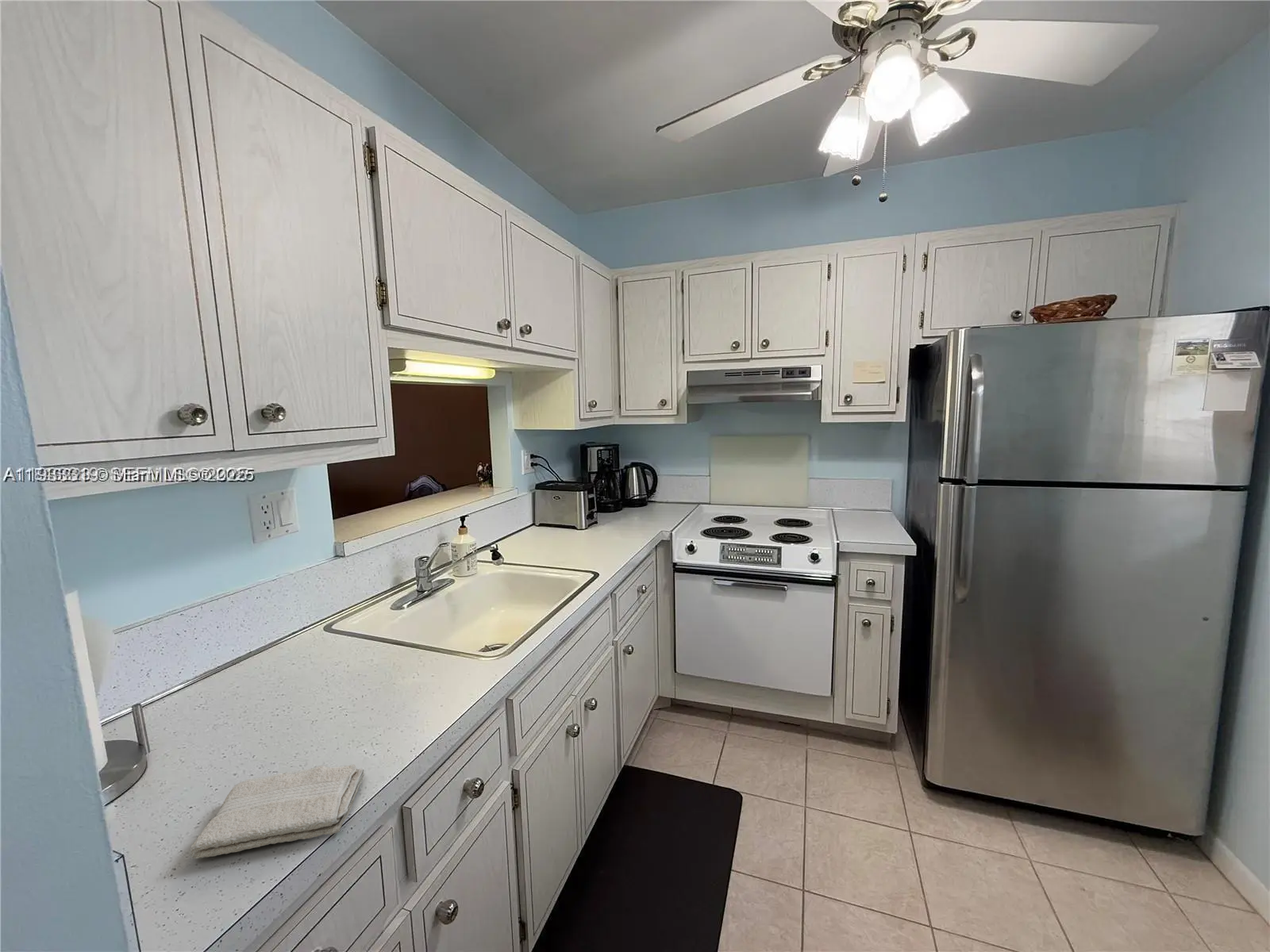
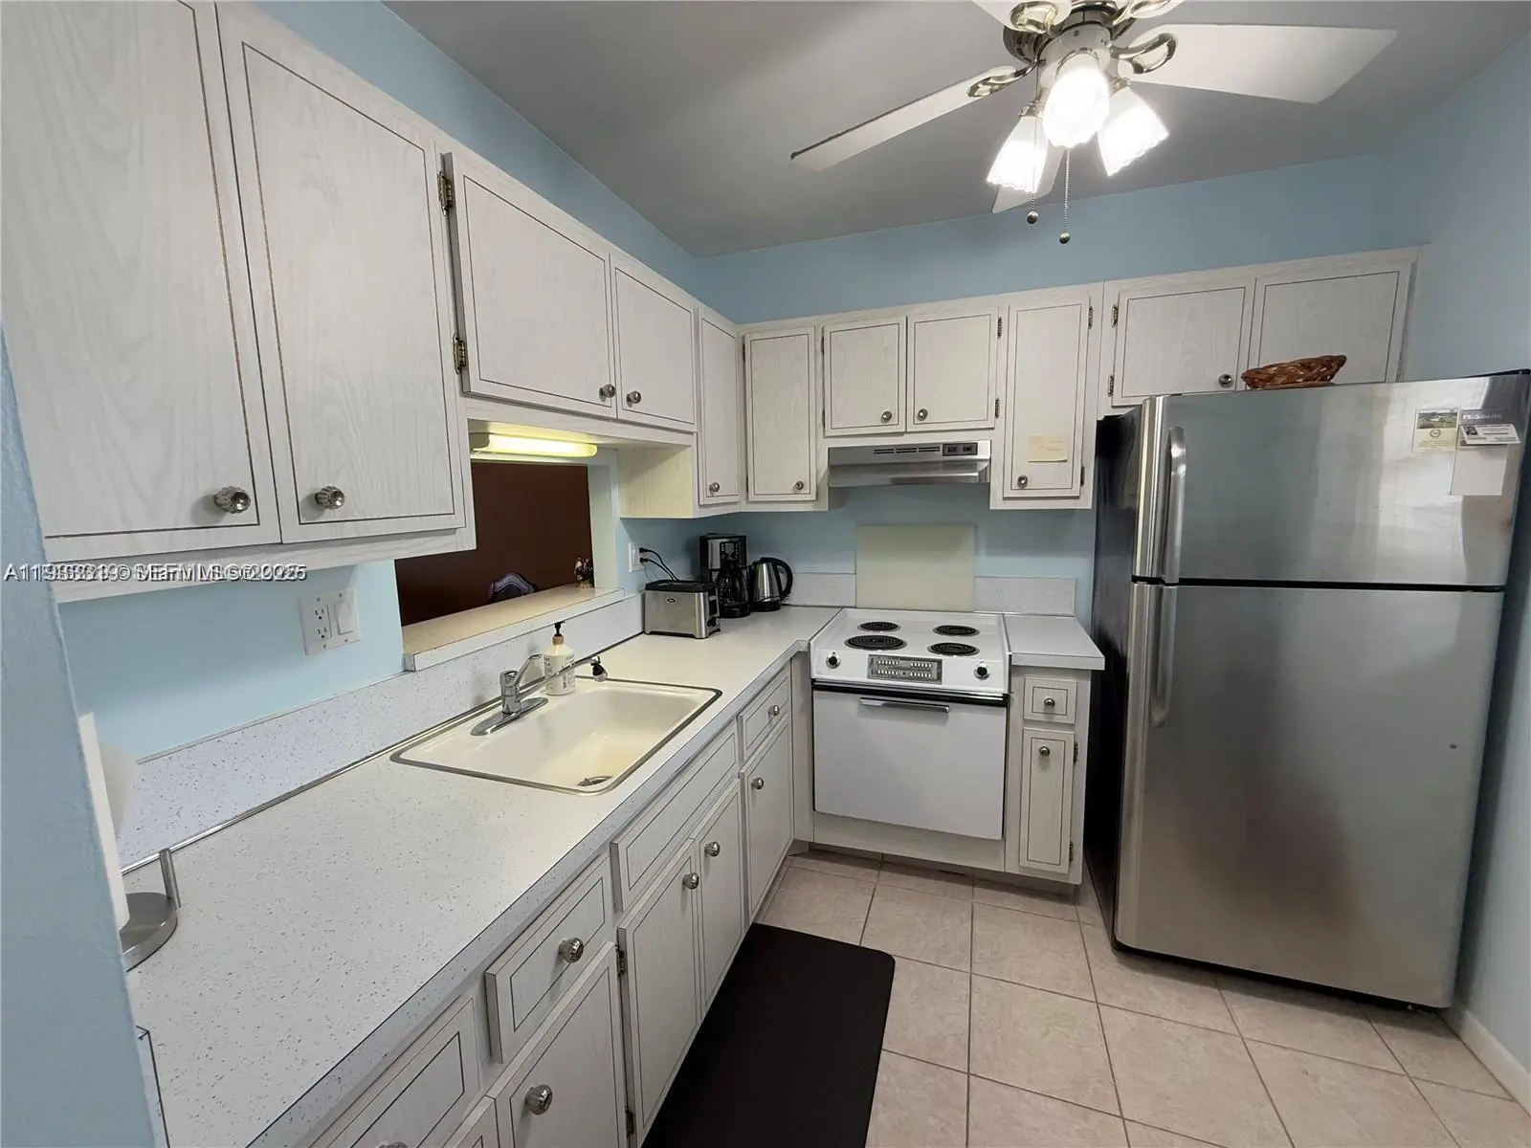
- washcloth [189,764,365,859]
